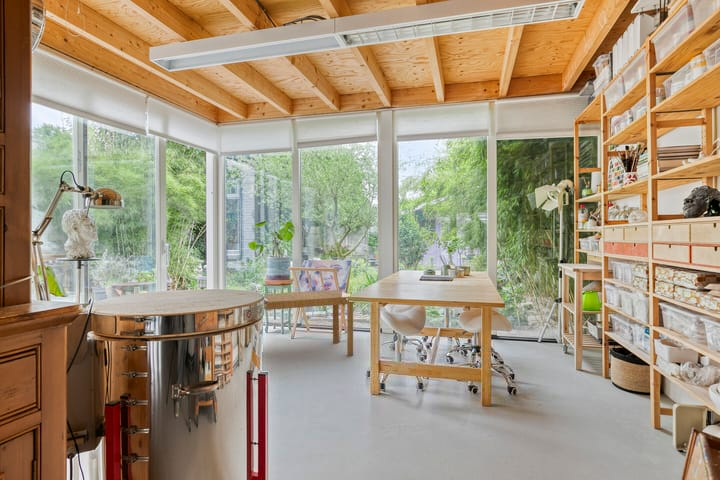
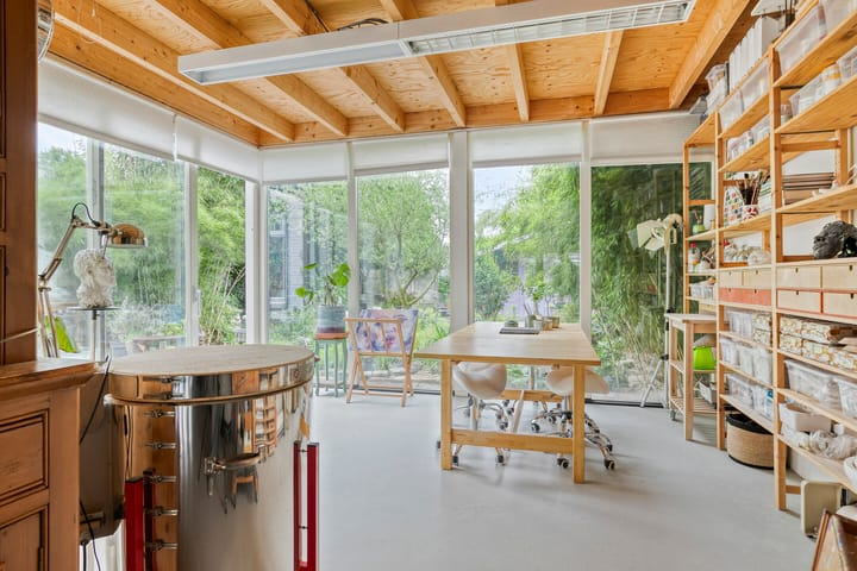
- dining table [263,289,355,357]
